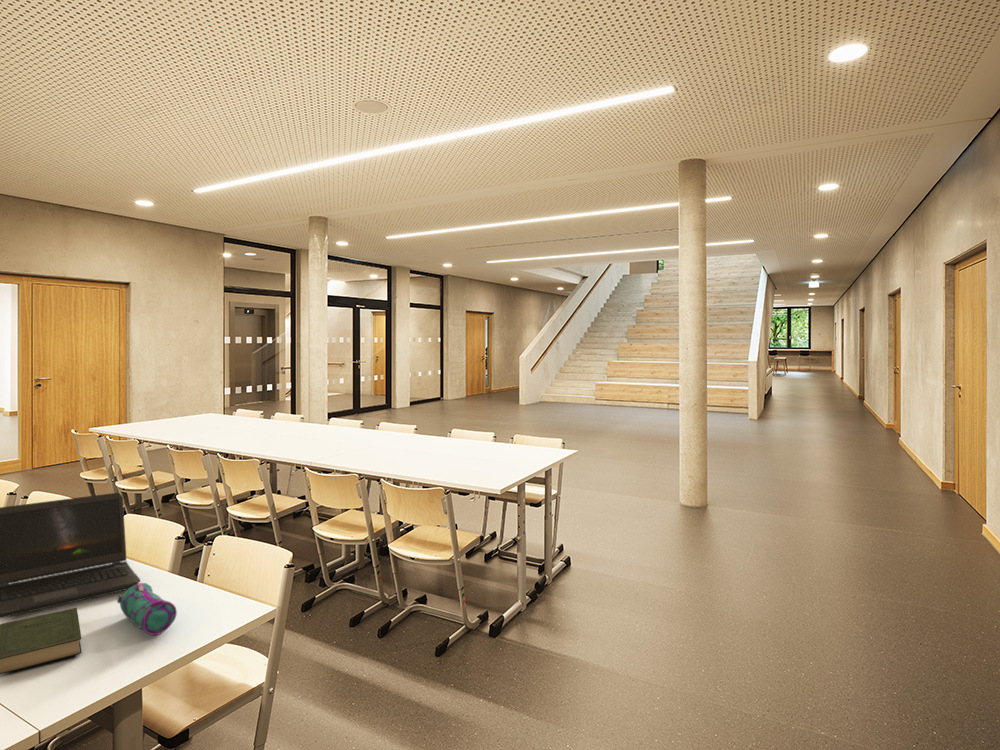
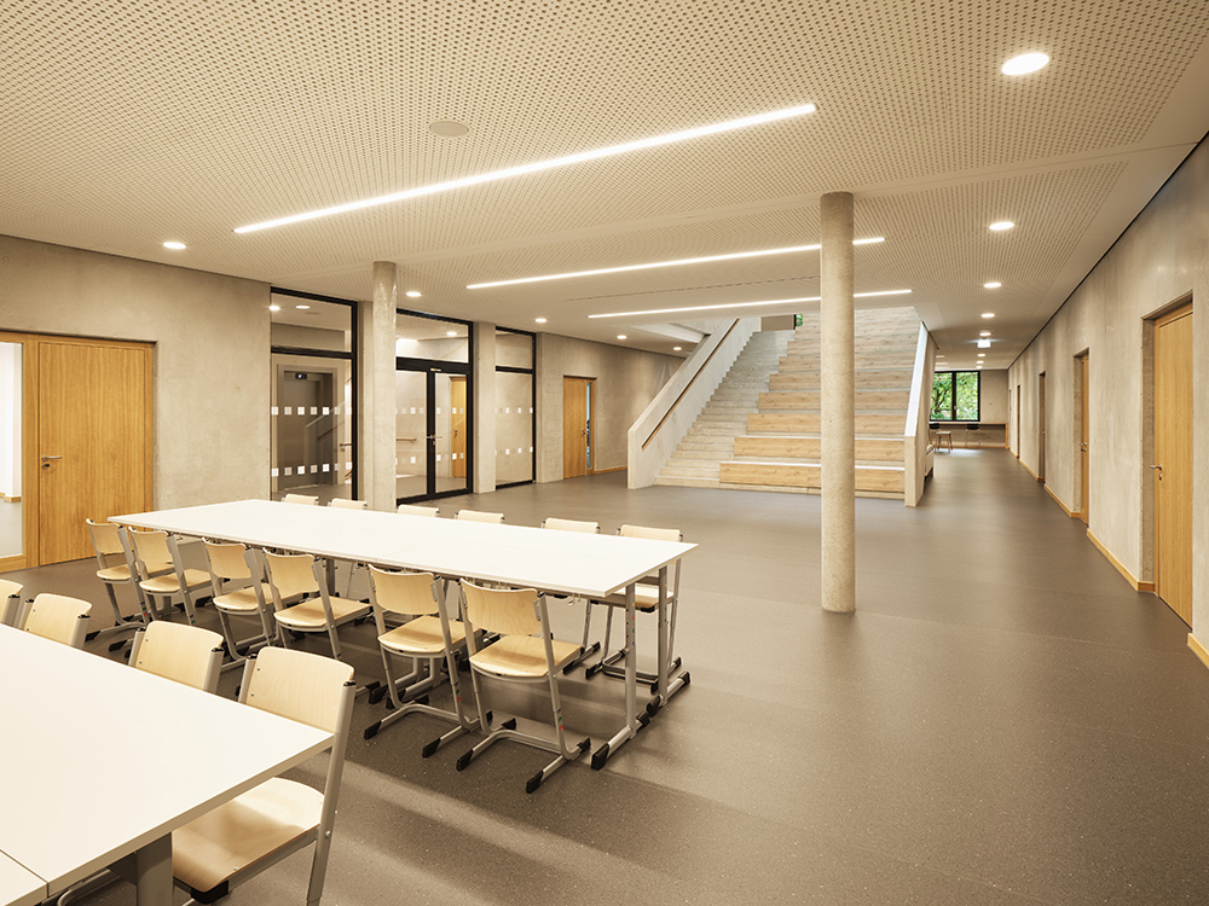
- laptop computer [0,492,141,619]
- book [0,607,83,675]
- pencil case [116,582,178,637]
